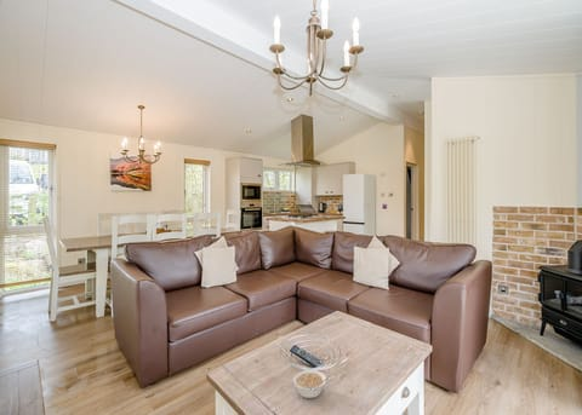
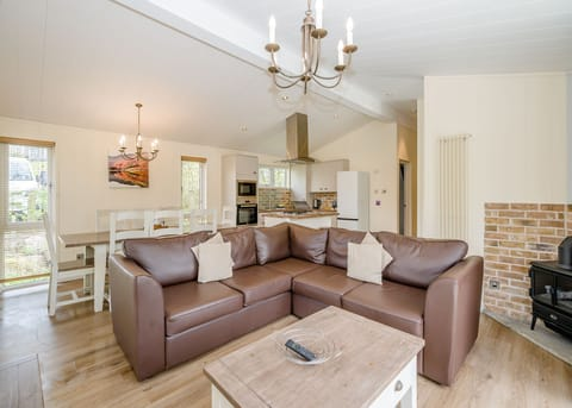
- legume [292,369,335,399]
